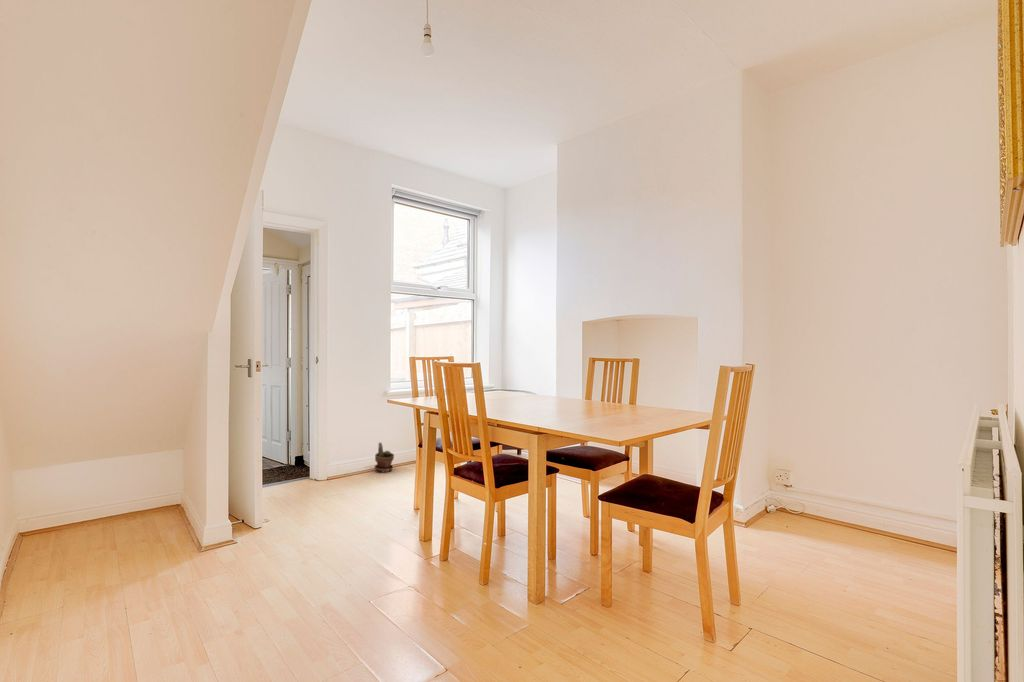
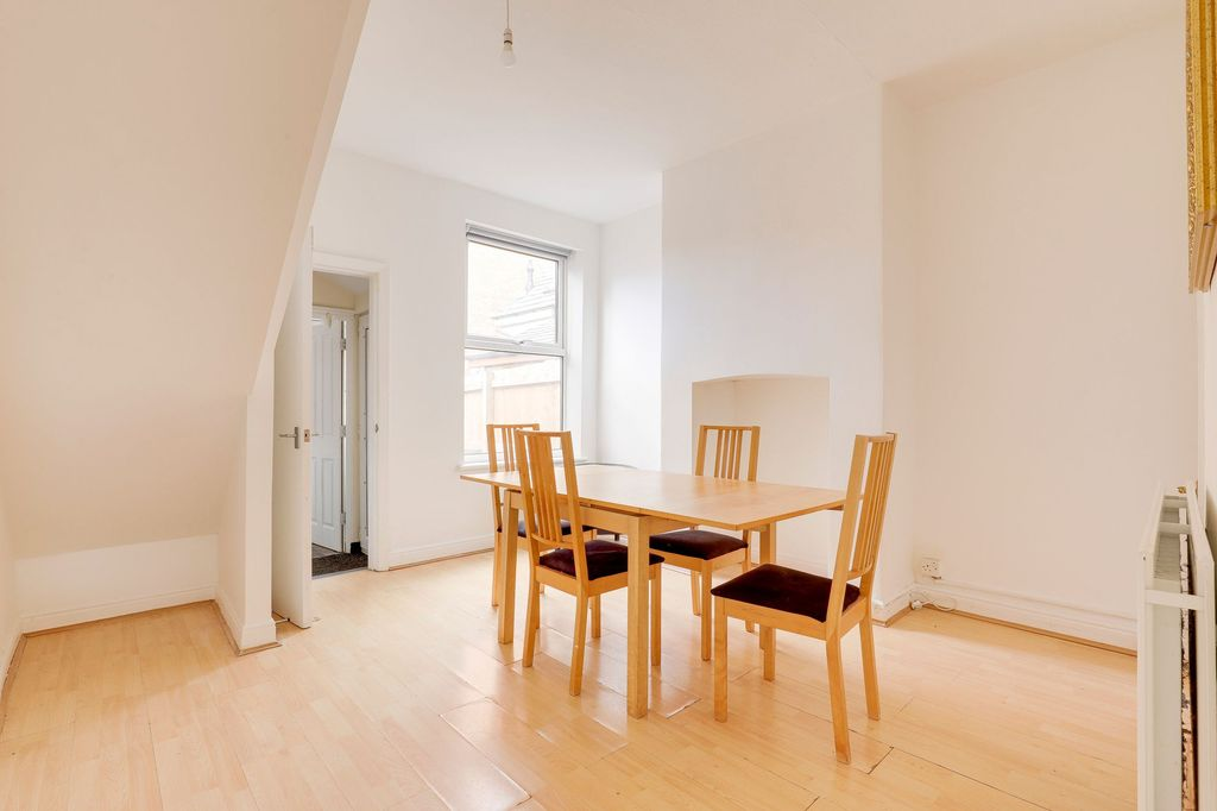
- potted plant [373,441,395,473]
